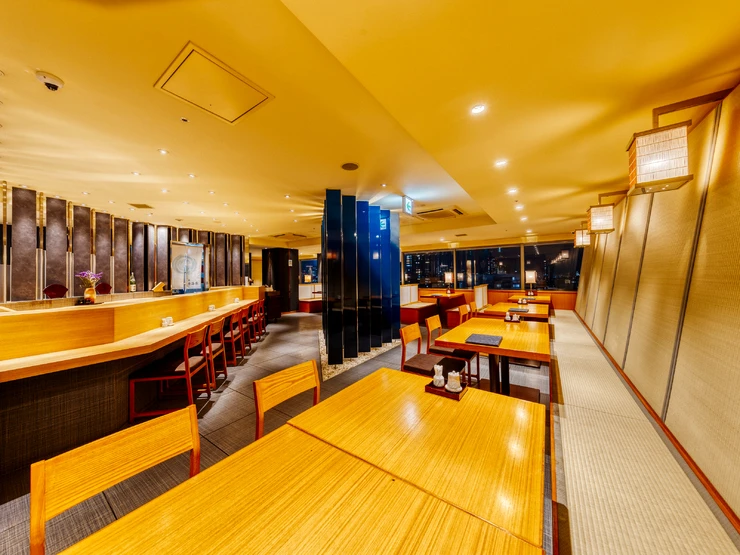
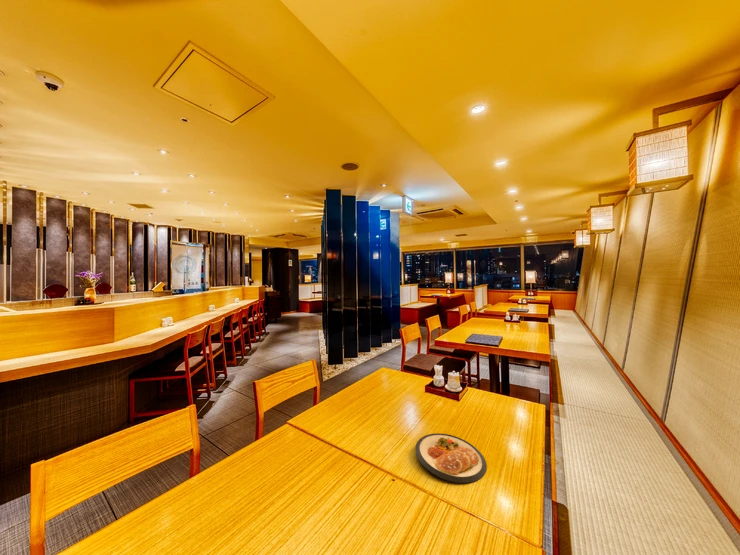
+ dish [414,432,488,484]
